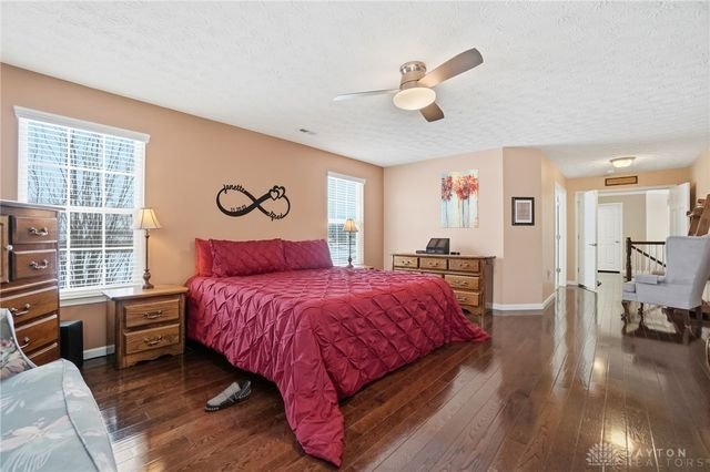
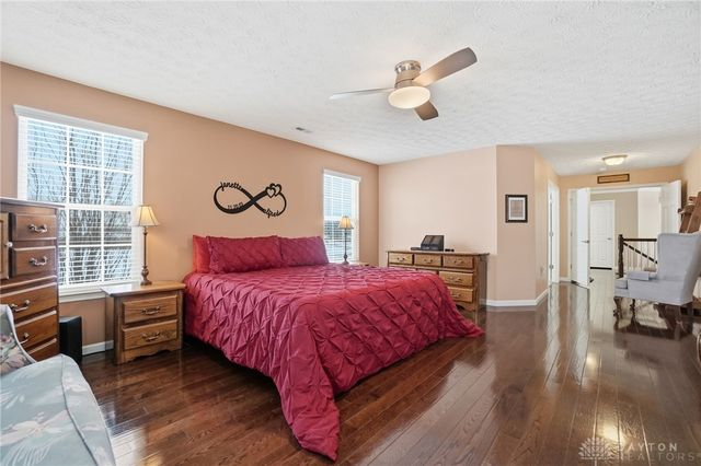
- shoe [204,379,252,412]
- wall art [440,167,479,229]
